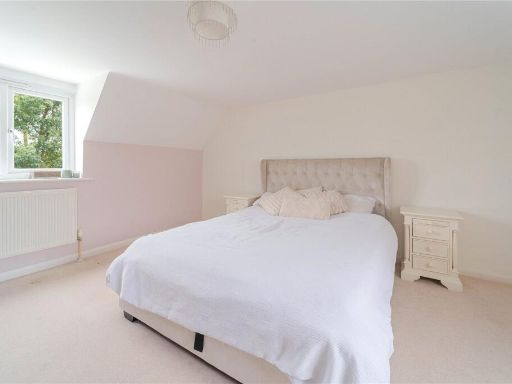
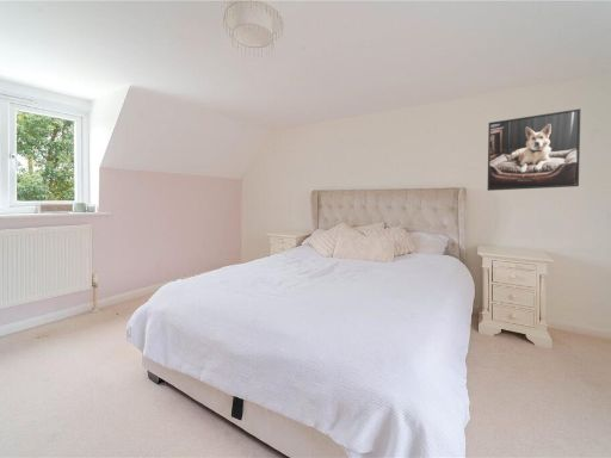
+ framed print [487,107,581,192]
